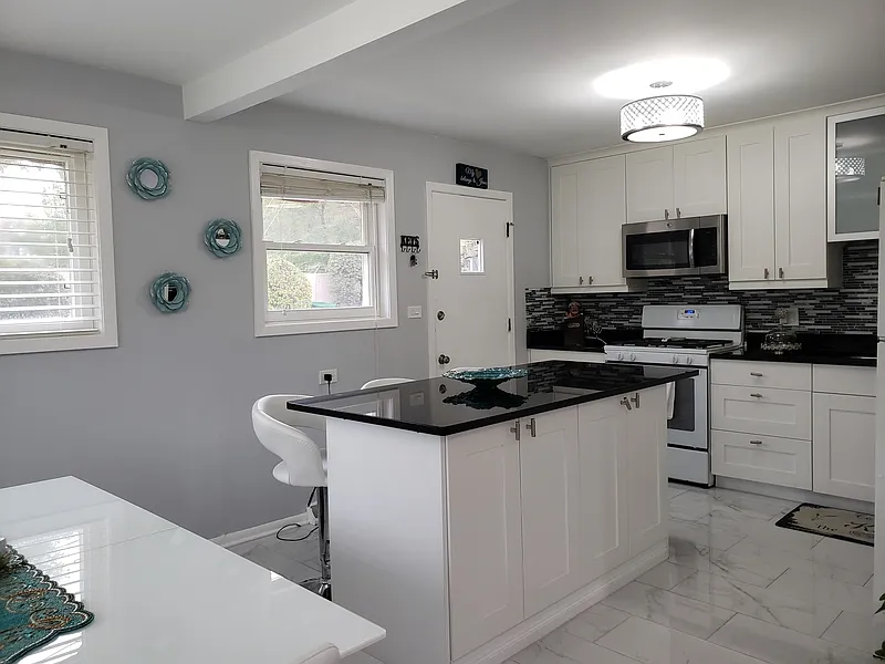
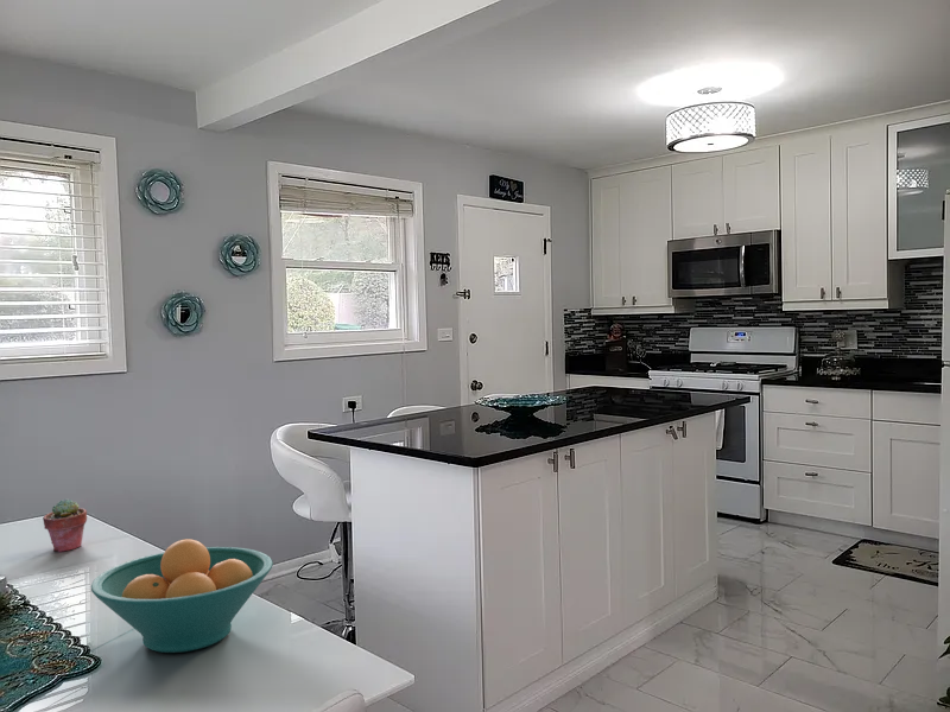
+ fruit bowl [90,538,274,654]
+ potted succulent [42,498,88,553]
